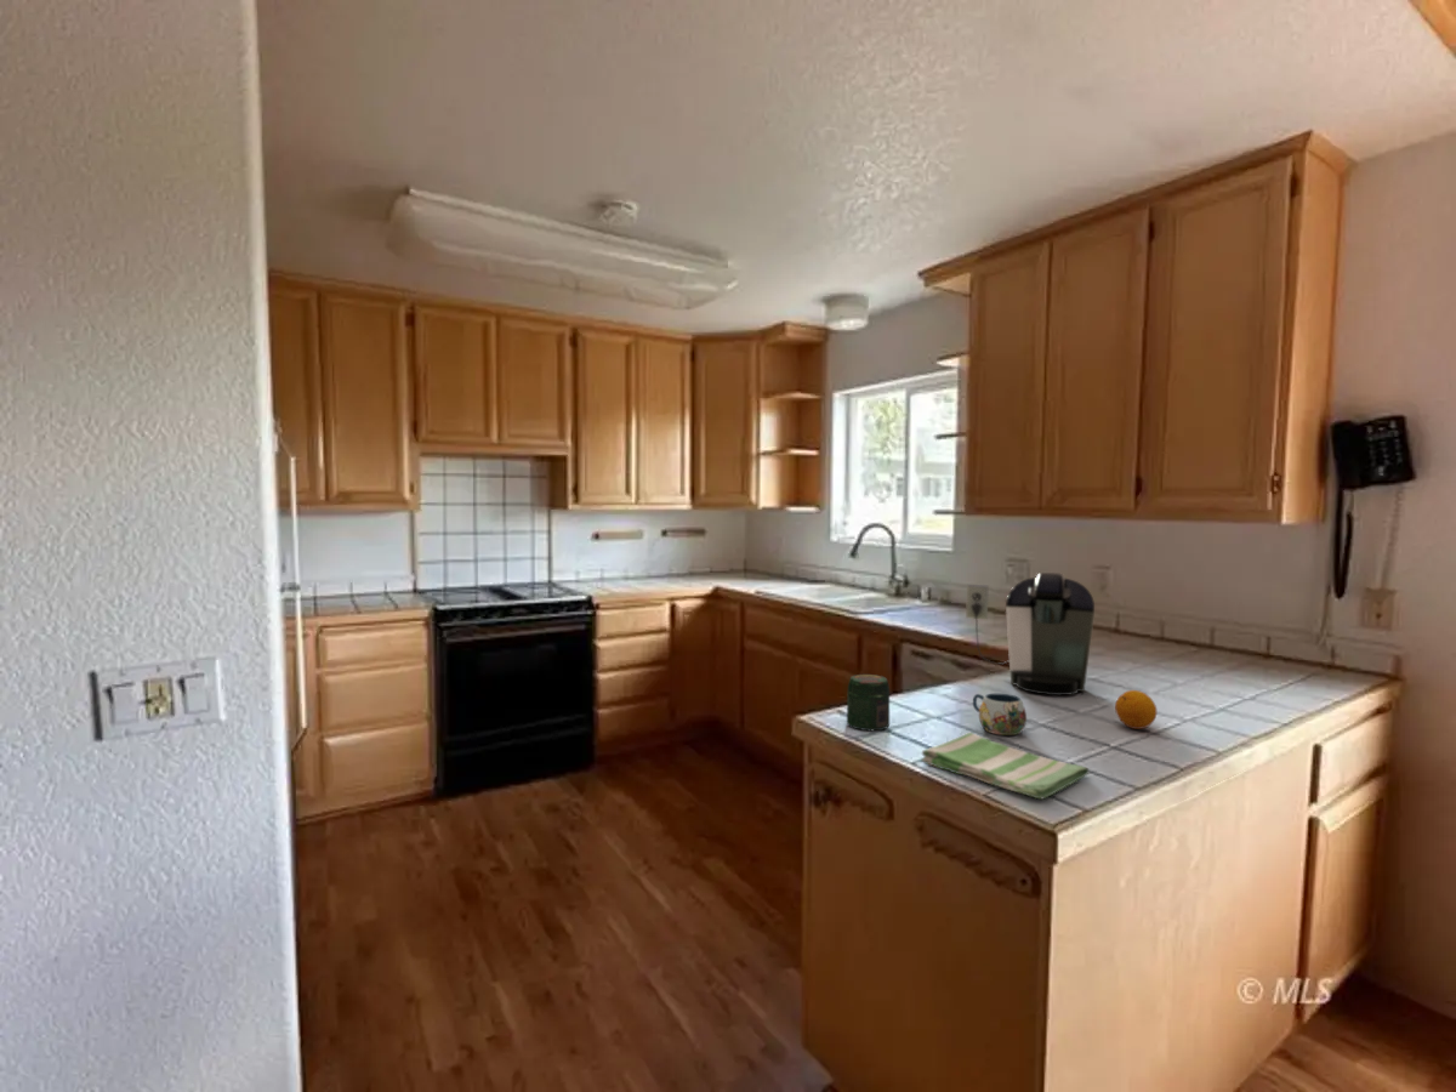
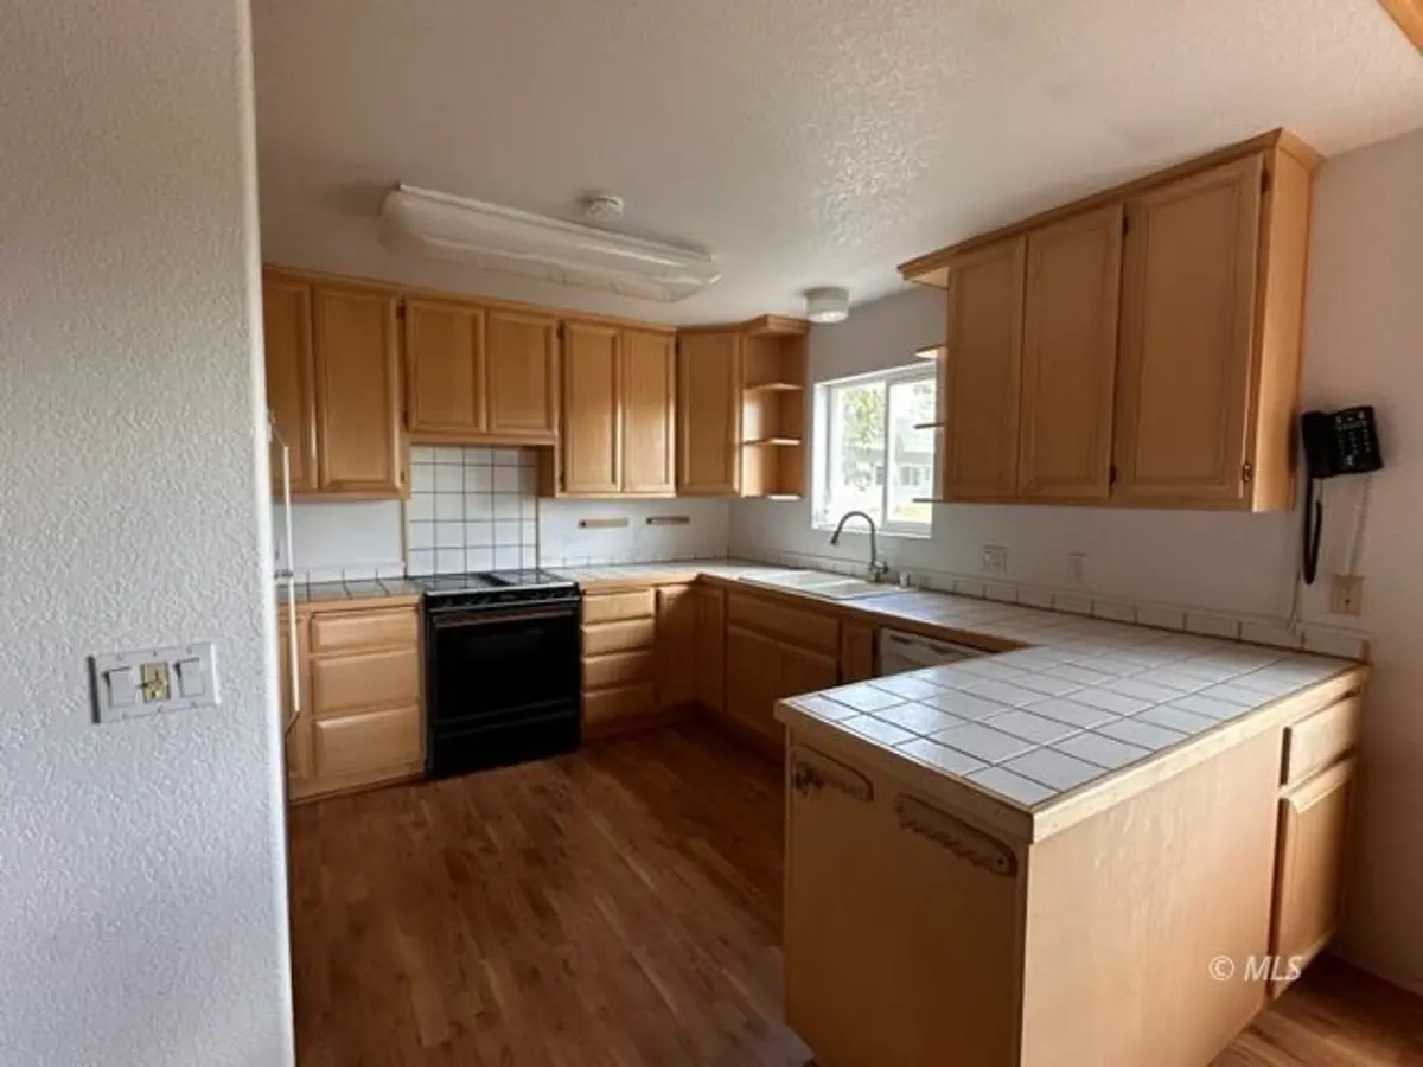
- mug [972,693,1028,736]
- dish towel [920,732,1091,800]
- fruit [1114,689,1158,730]
- coffee maker [965,571,1096,696]
- jar [846,673,891,732]
